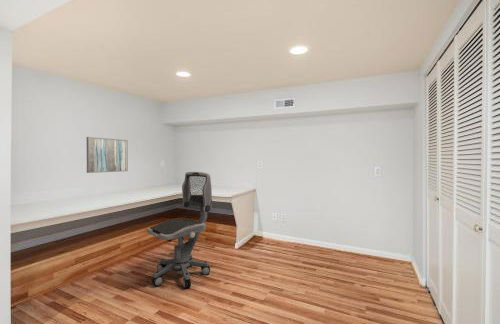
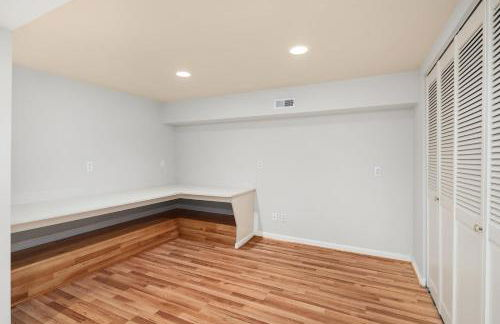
- wall art [86,136,129,174]
- office chair [146,171,213,289]
